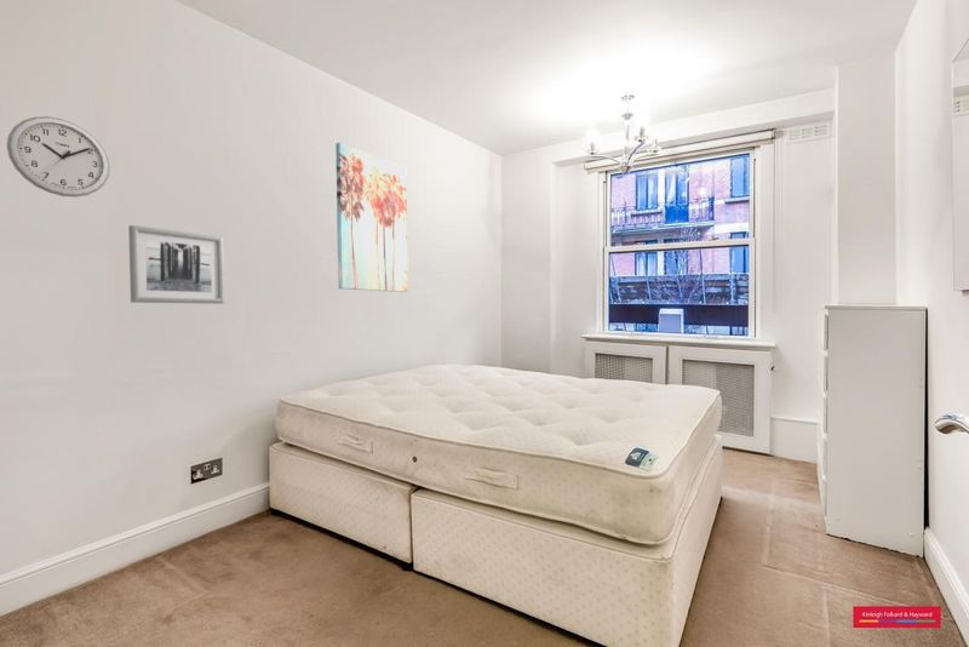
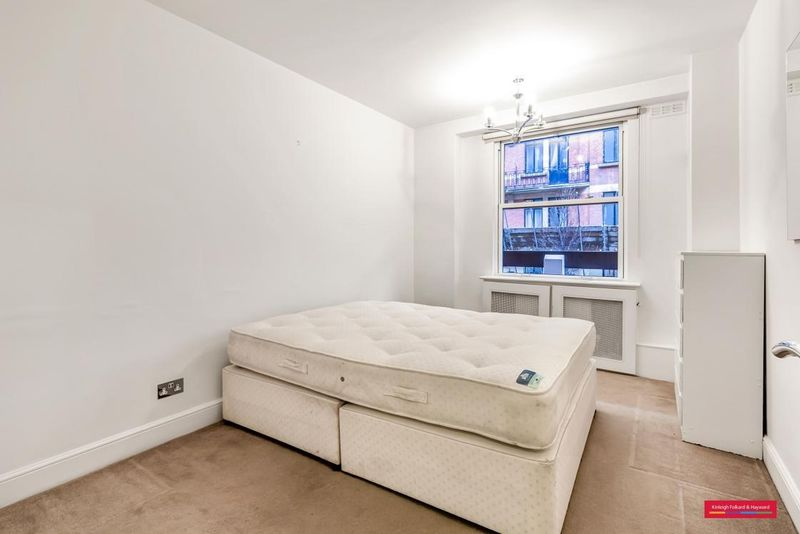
- wall art [127,224,225,305]
- wall art [334,142,409,293]
- wall clock [6,115,111,199]
